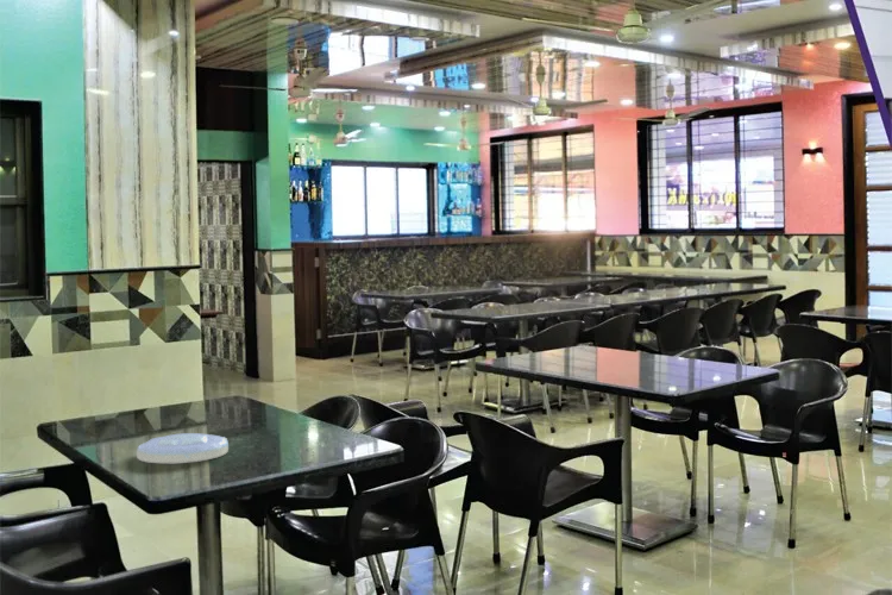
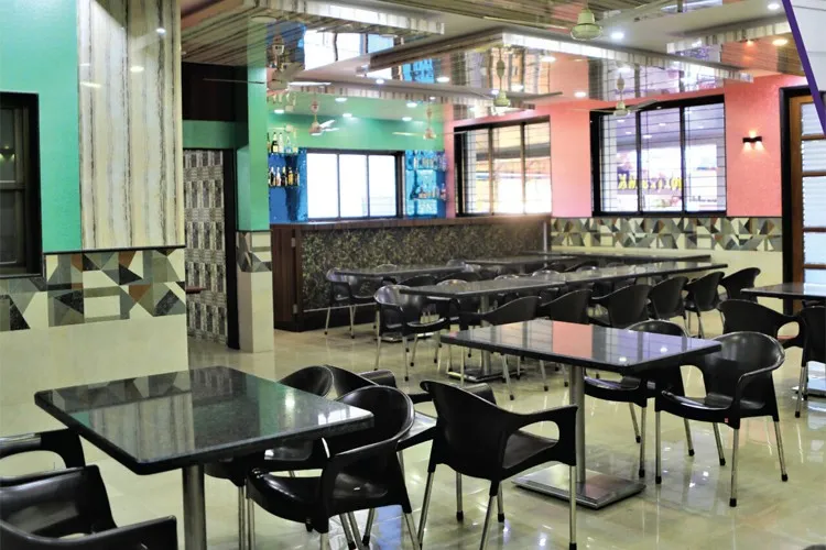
- plate [136,432,230,464]
